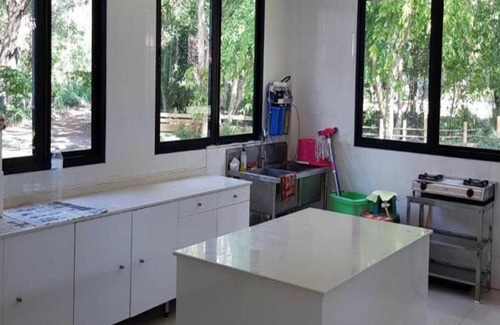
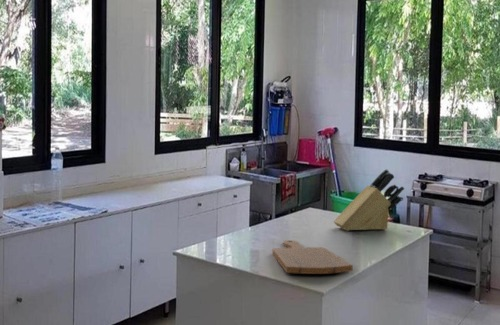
+ knife block [333,168,405,232]
+ cutting board [272,239,354,275]
